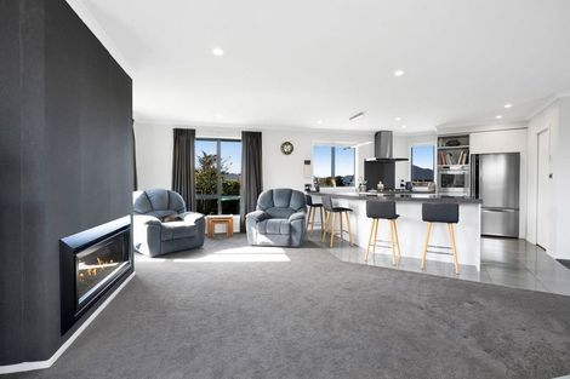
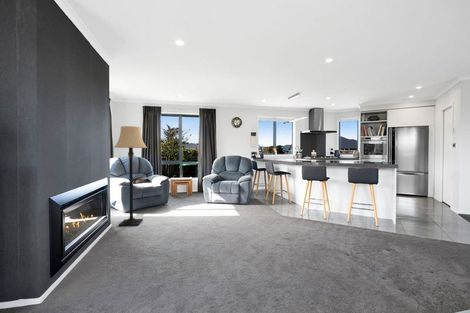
+ lamp [113,125,148,227]
